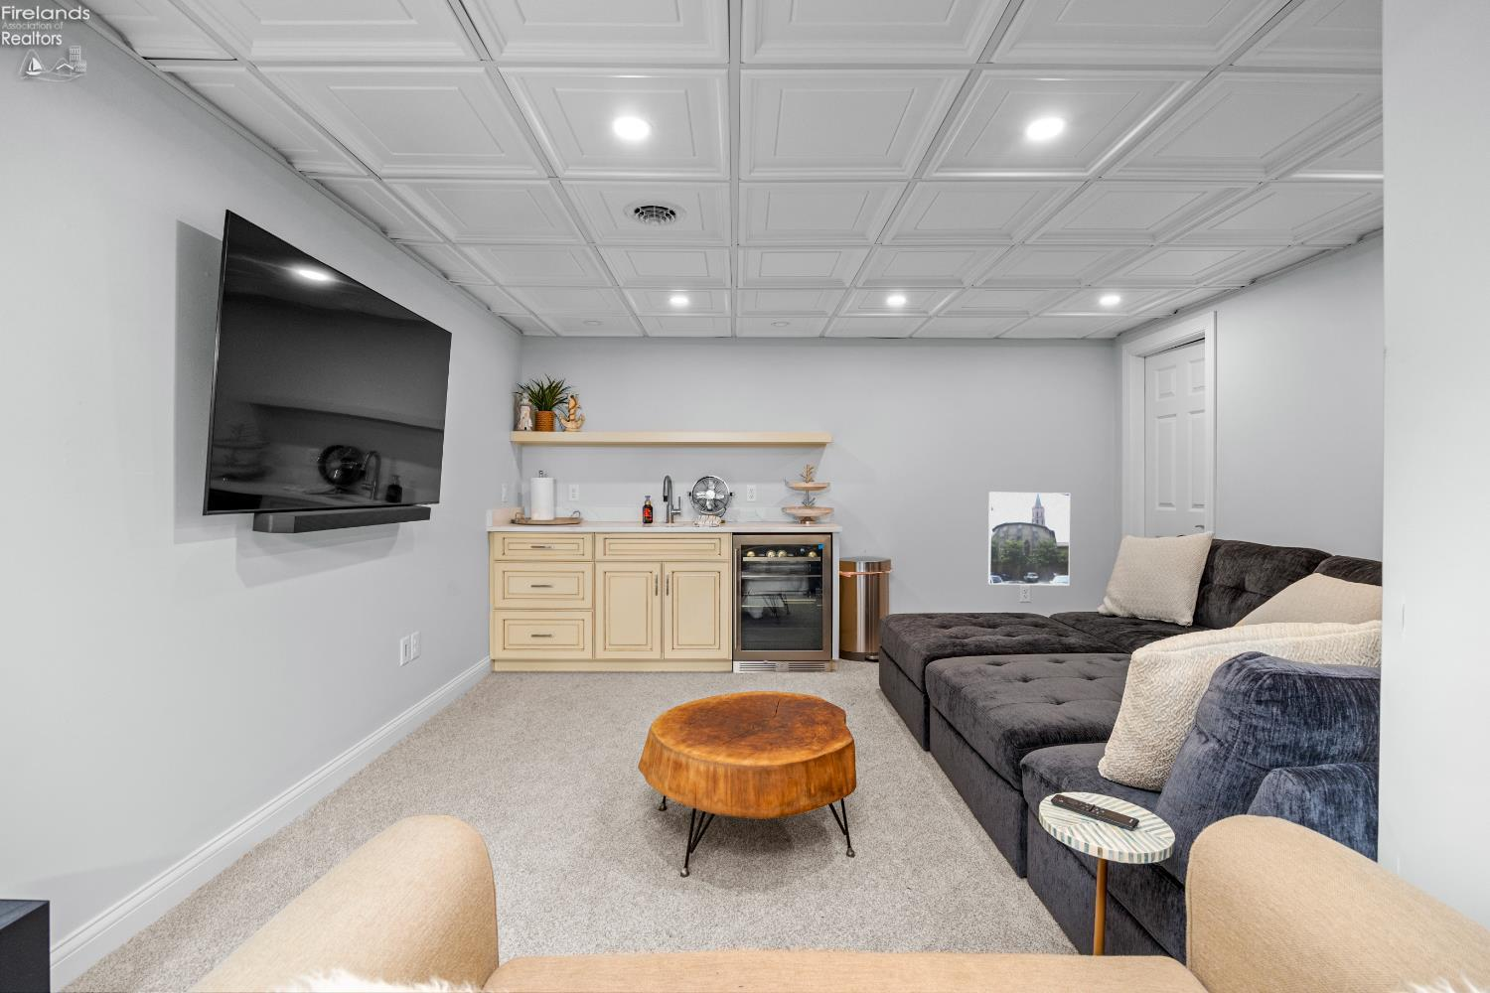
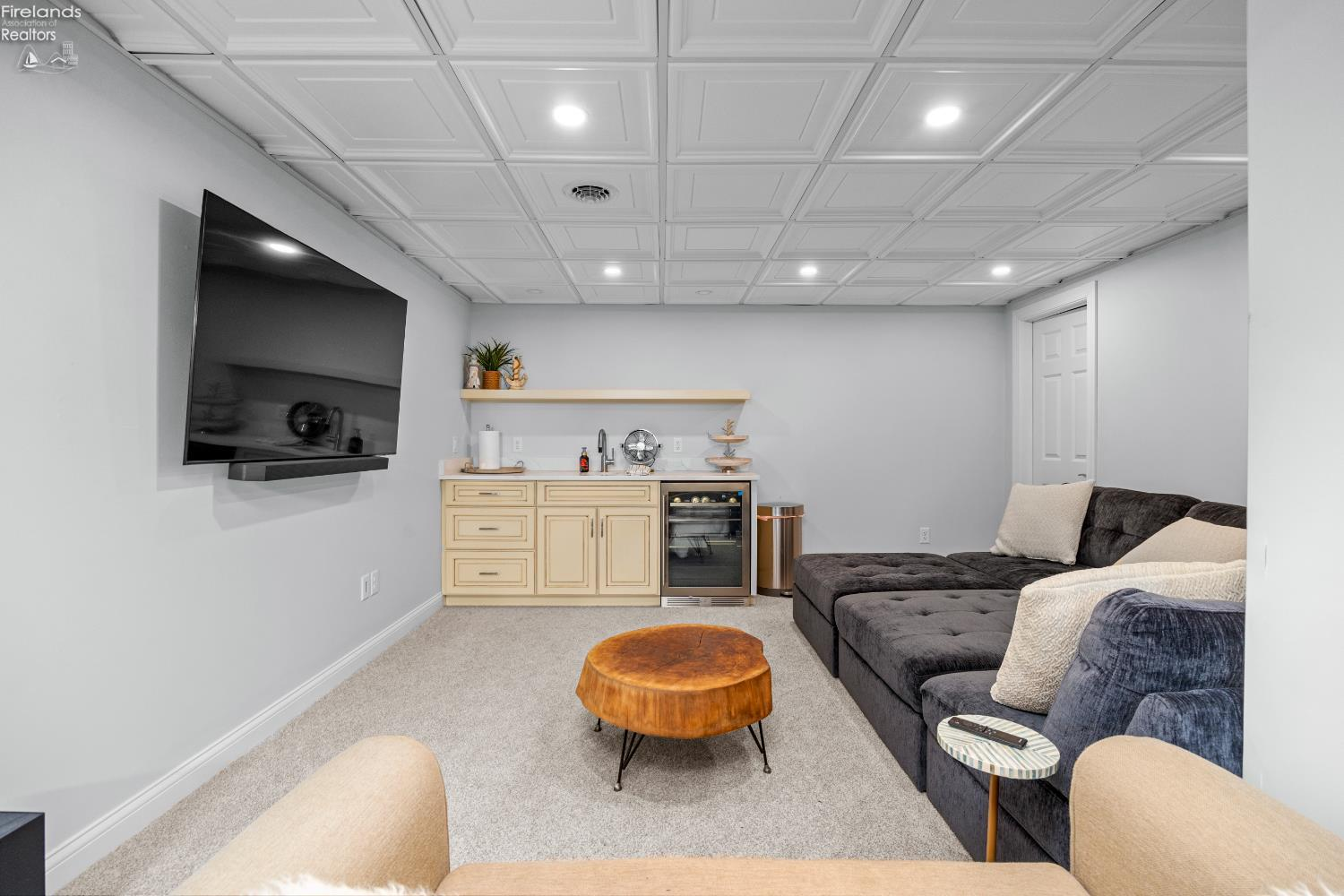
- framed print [988,491,1071,587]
